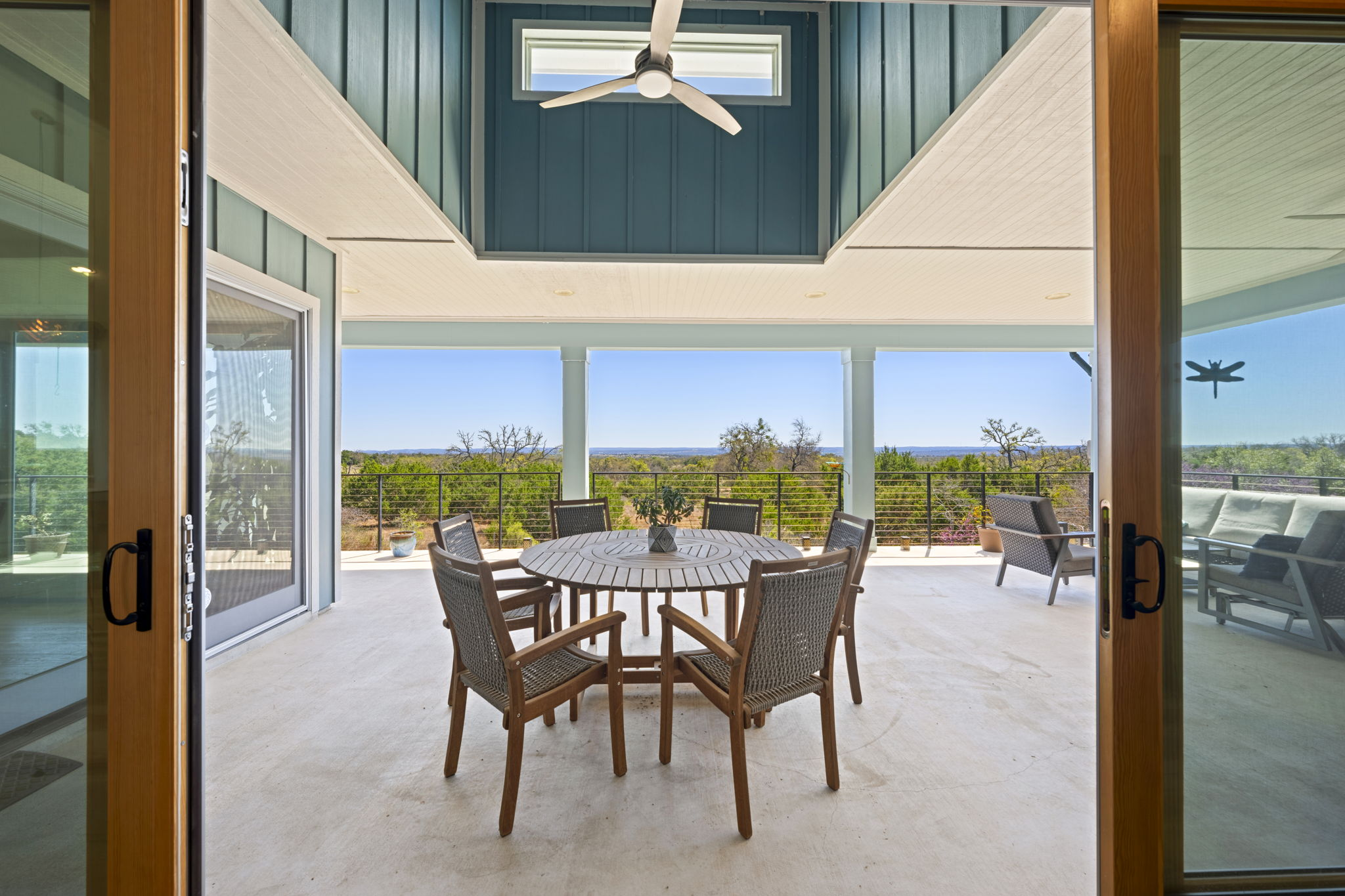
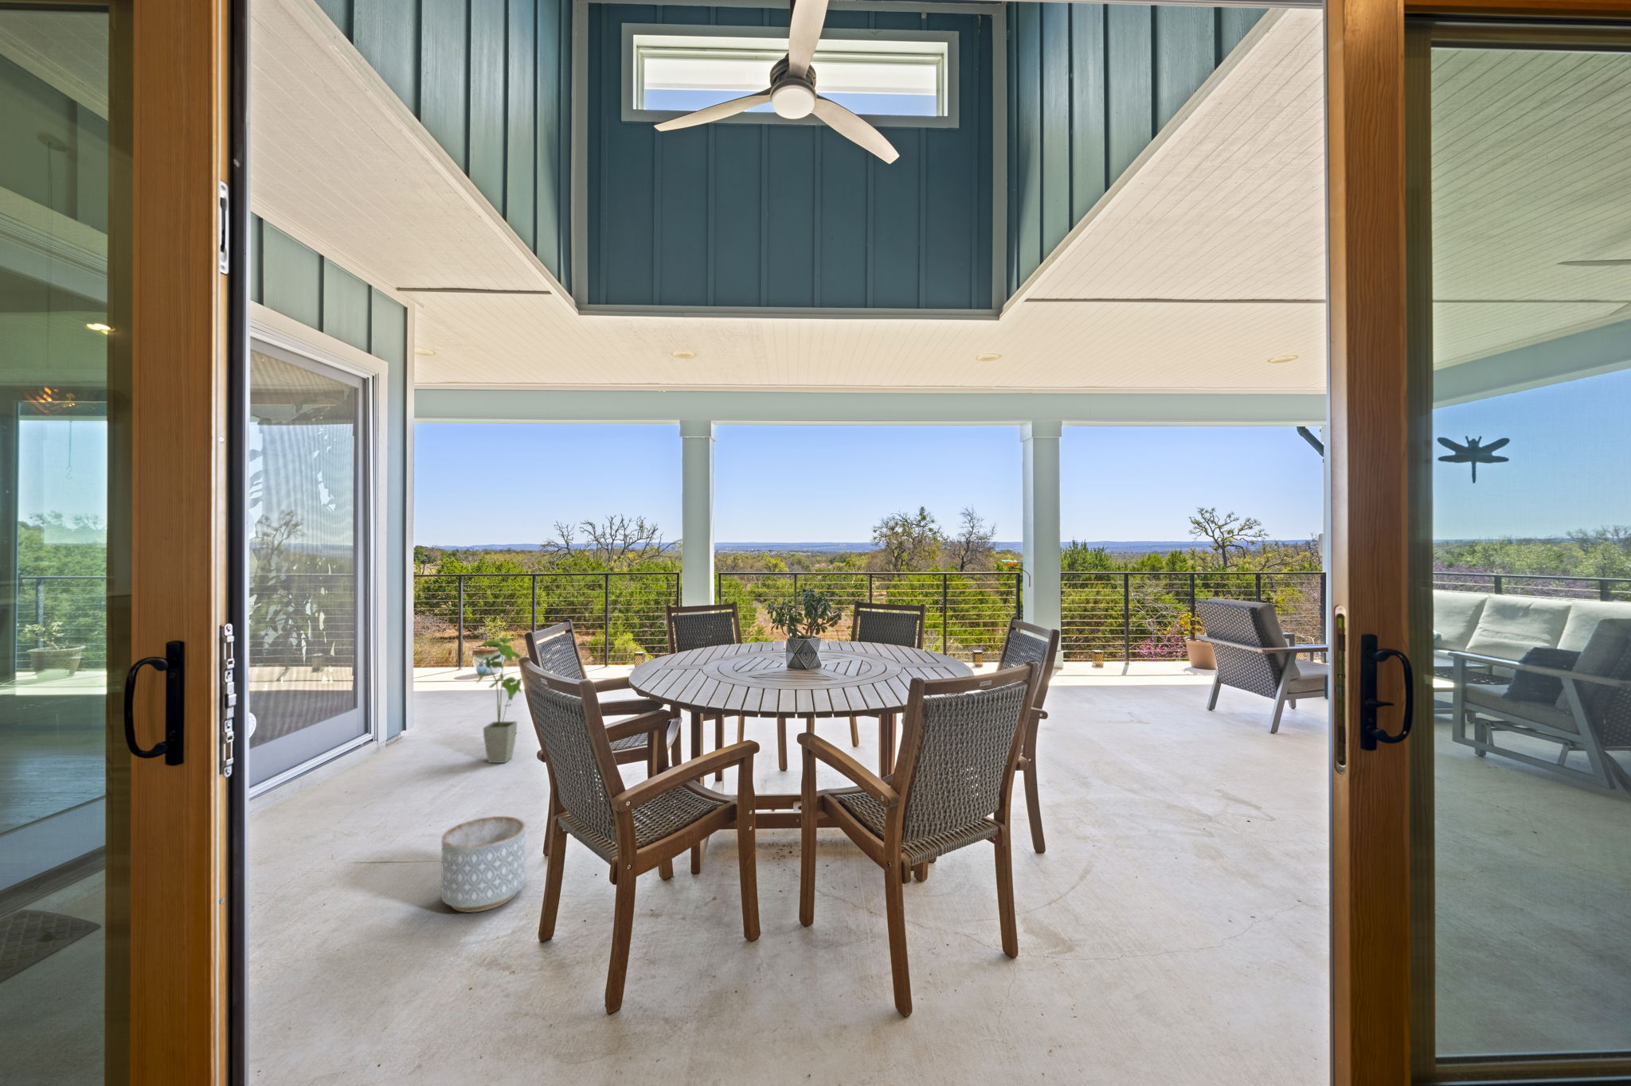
+ planter [440,816,526,914]
+ house plant [474,638,523,764]
